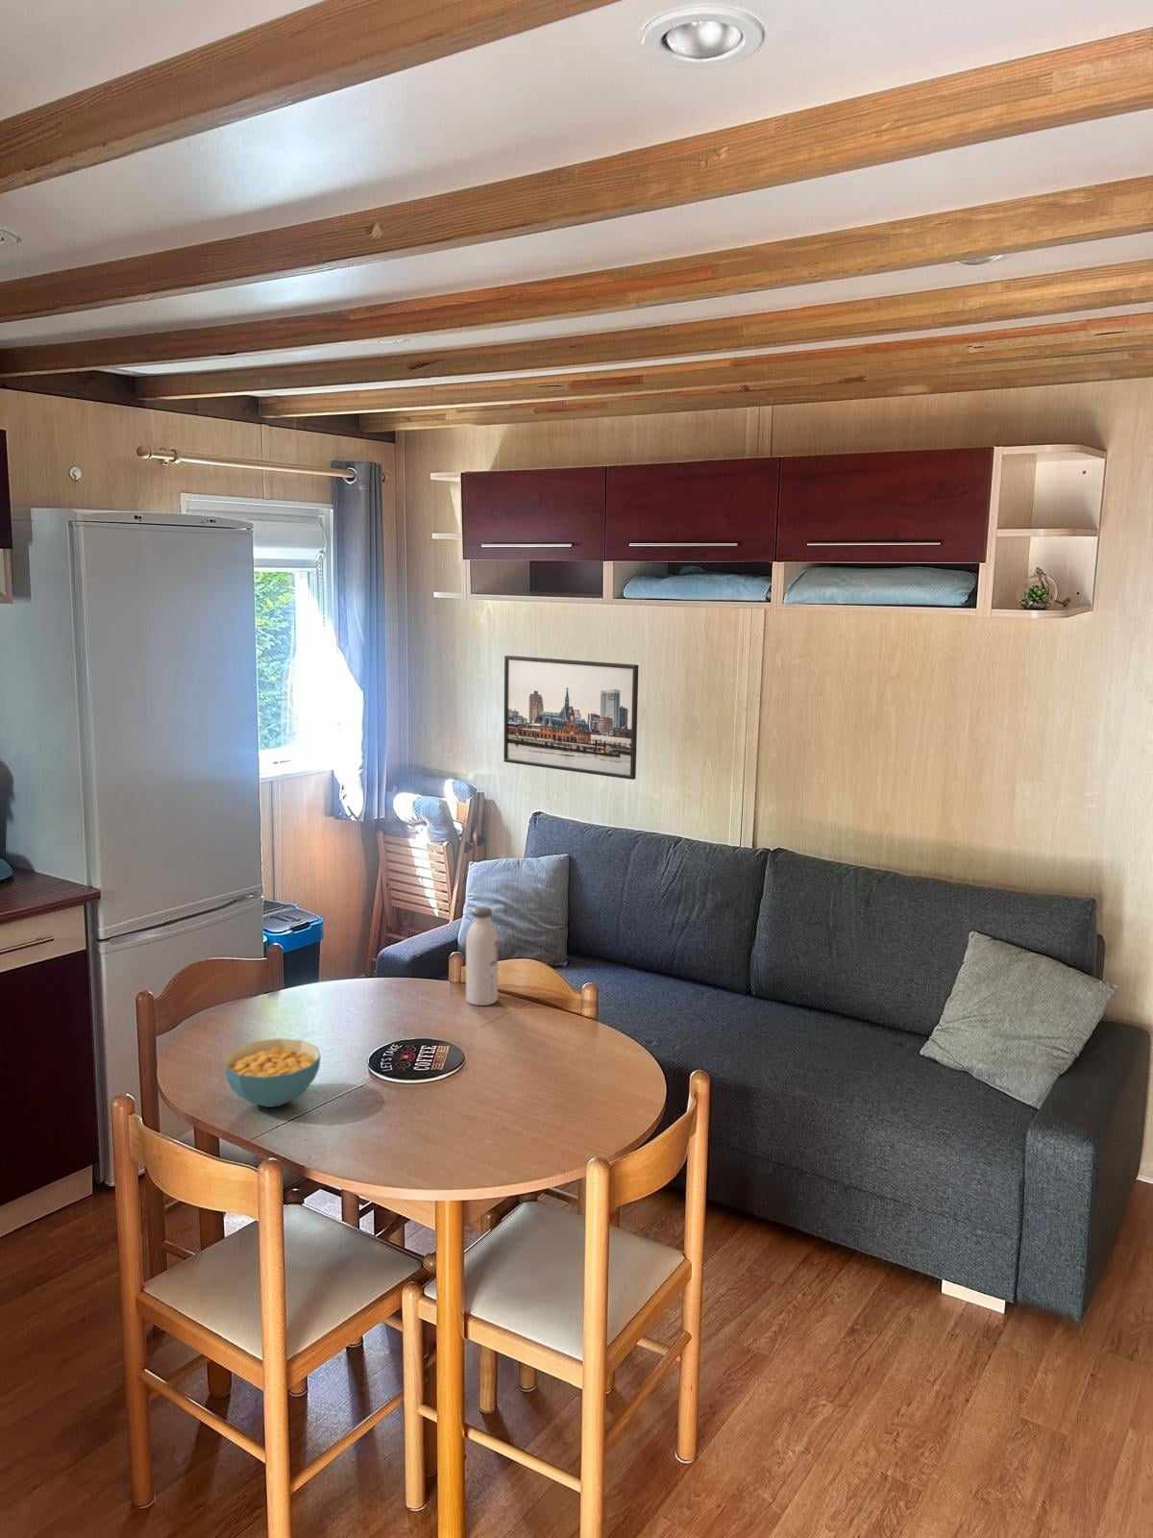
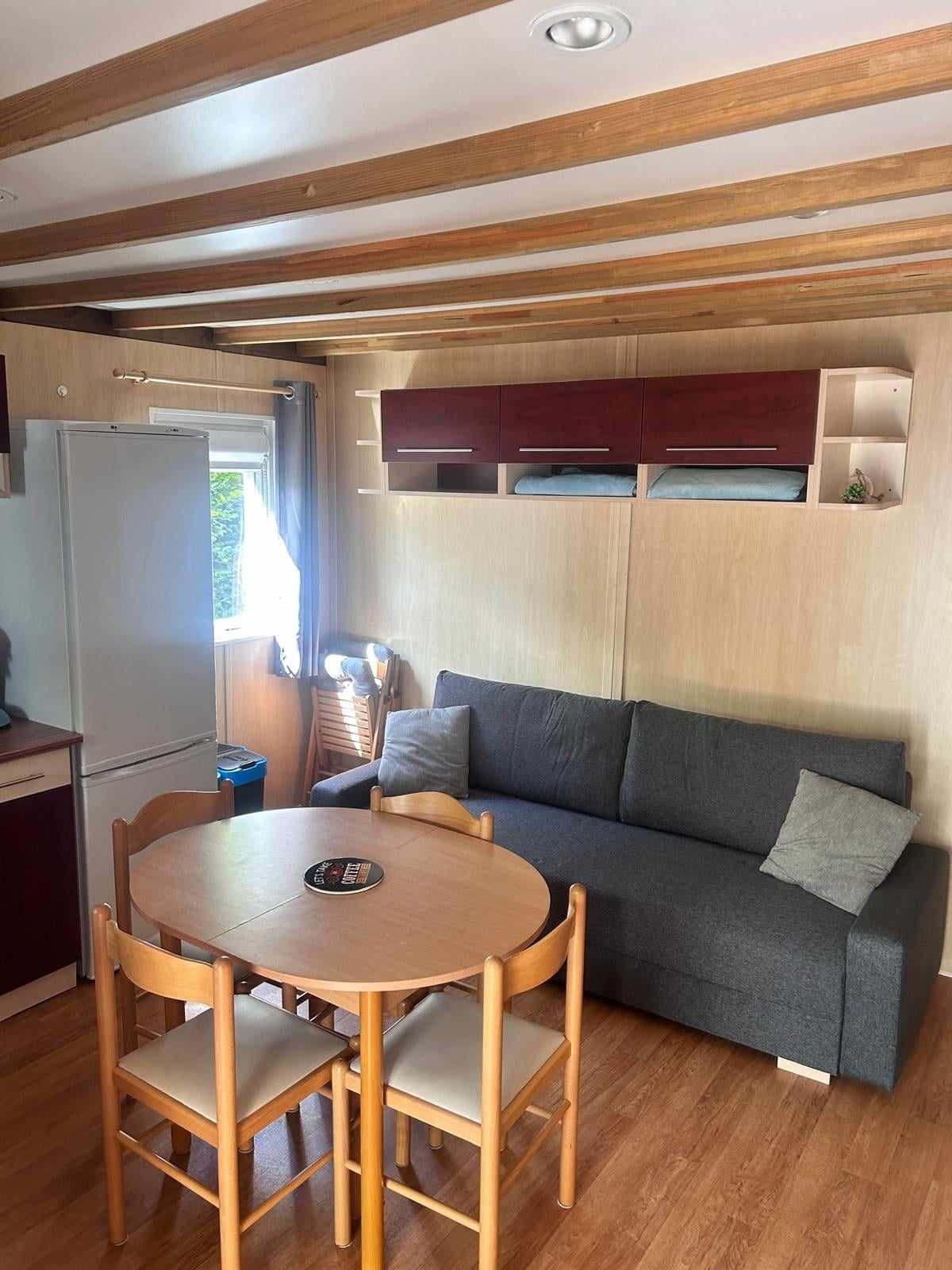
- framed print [503,655,639,781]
- water bottle [465,906,499,1006]
- cereal bowl [222,1037,322,1108]
